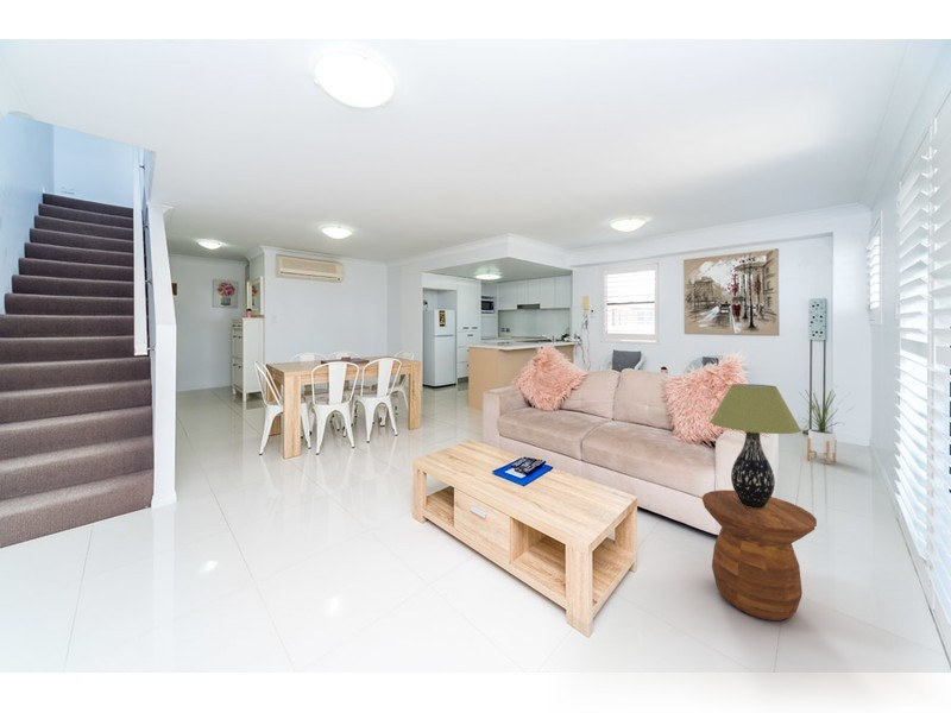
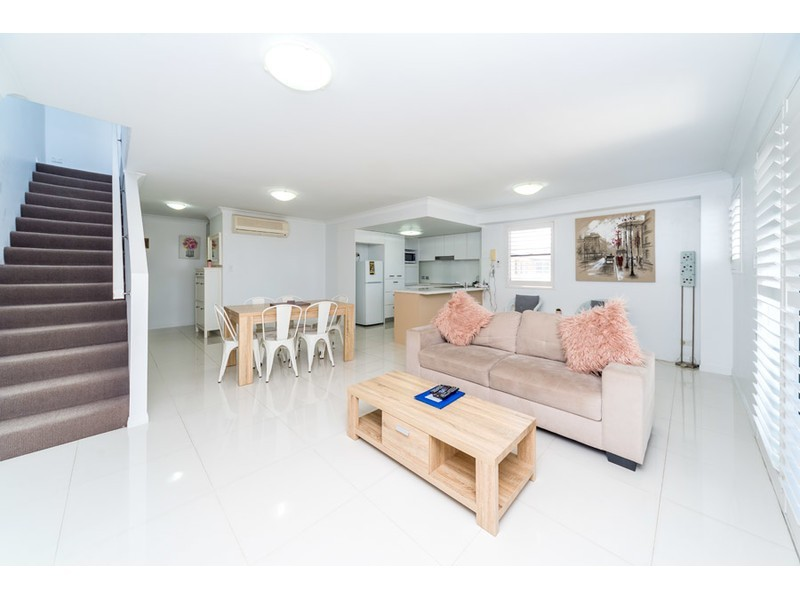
- house plant [799,384,854,465]
- side table [701,490,818,621]
- table lamp [708,383,802,509]
